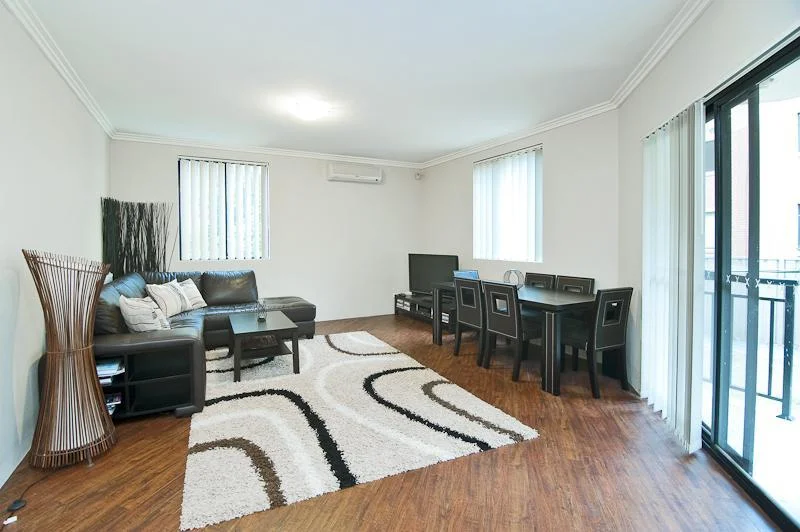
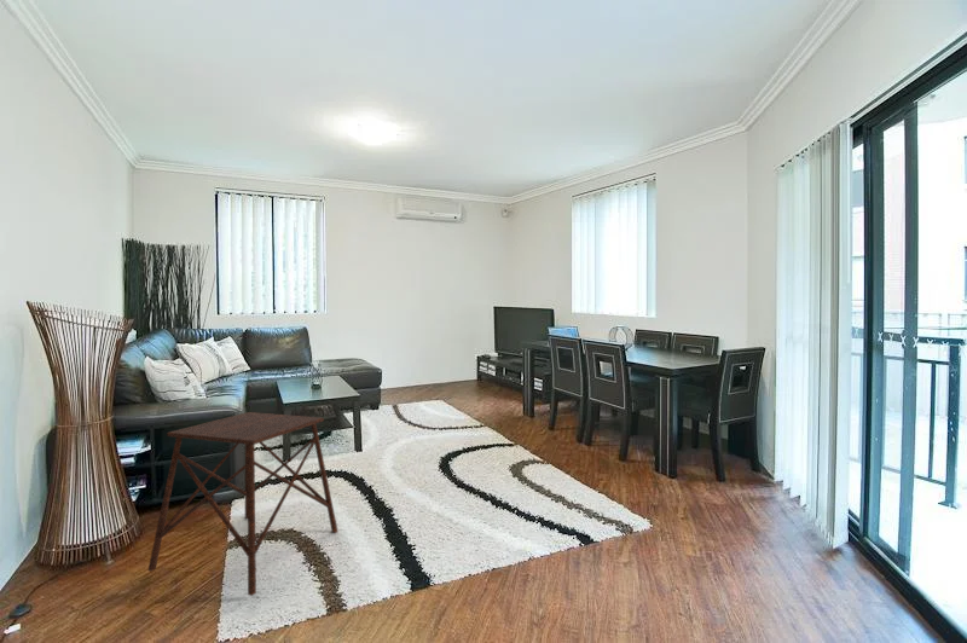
+ side table [146,411,340,597]
